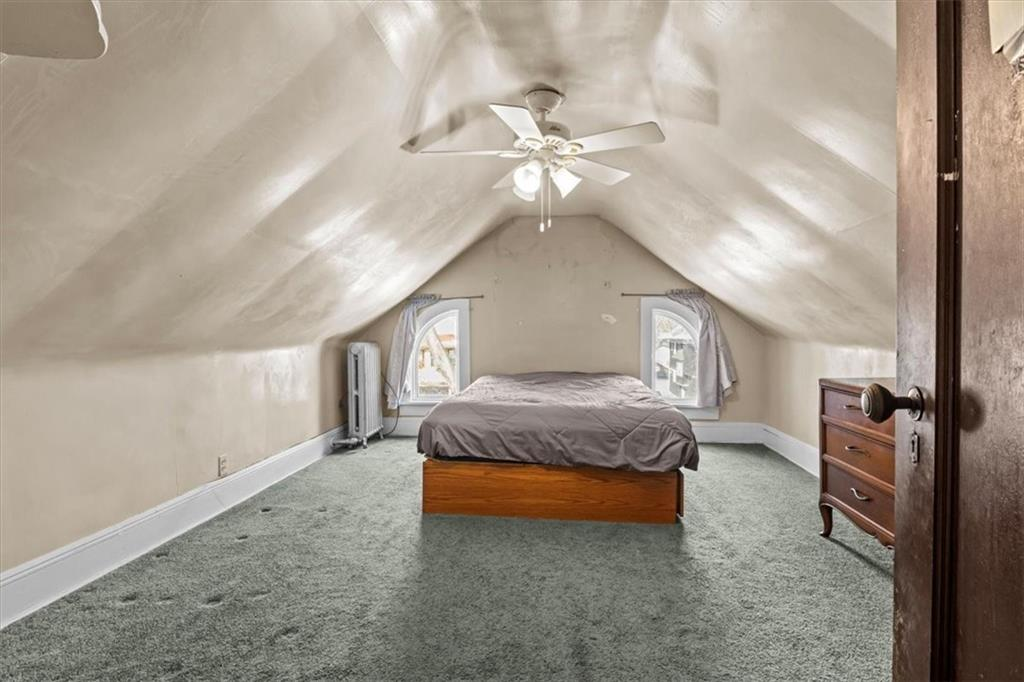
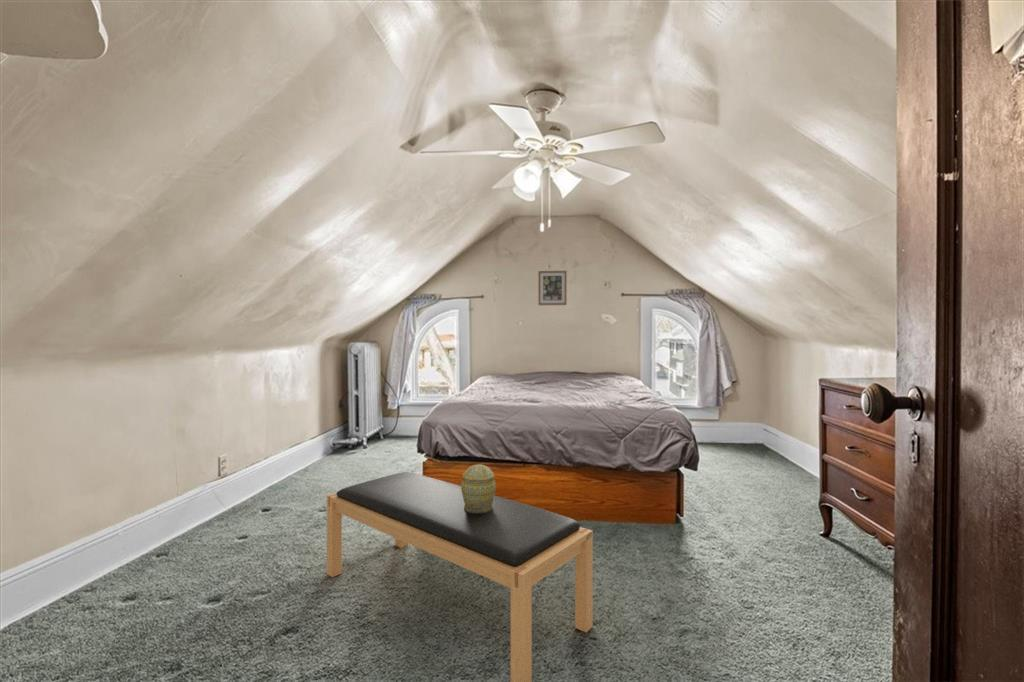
+ decorative box [460,463,497,513]
+ wall art [537,270,568,306]
+ bench [326,471,594,682]
